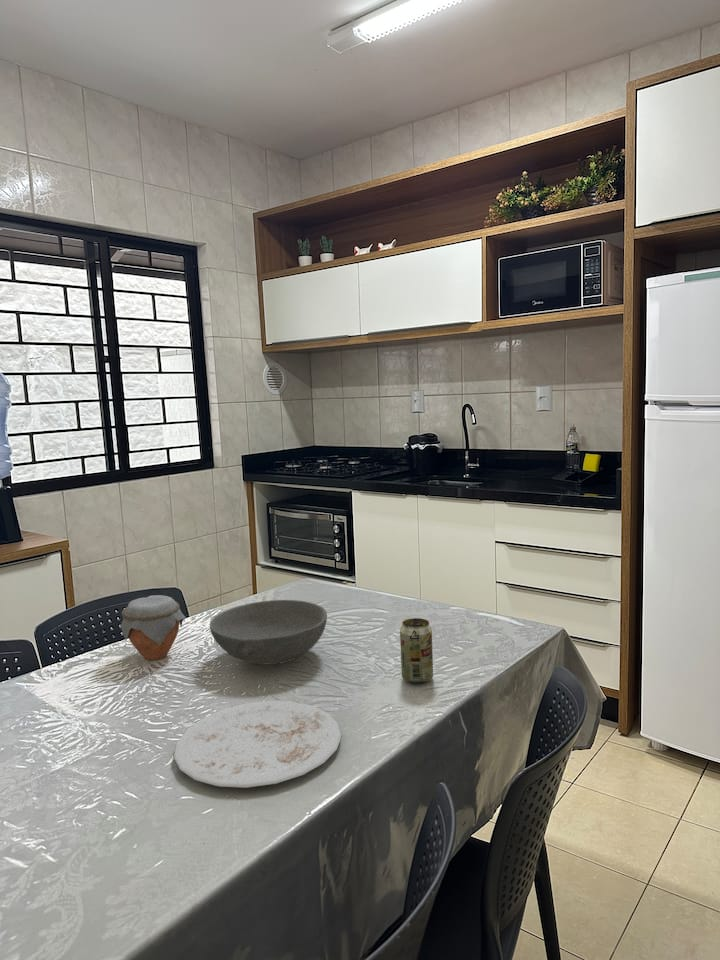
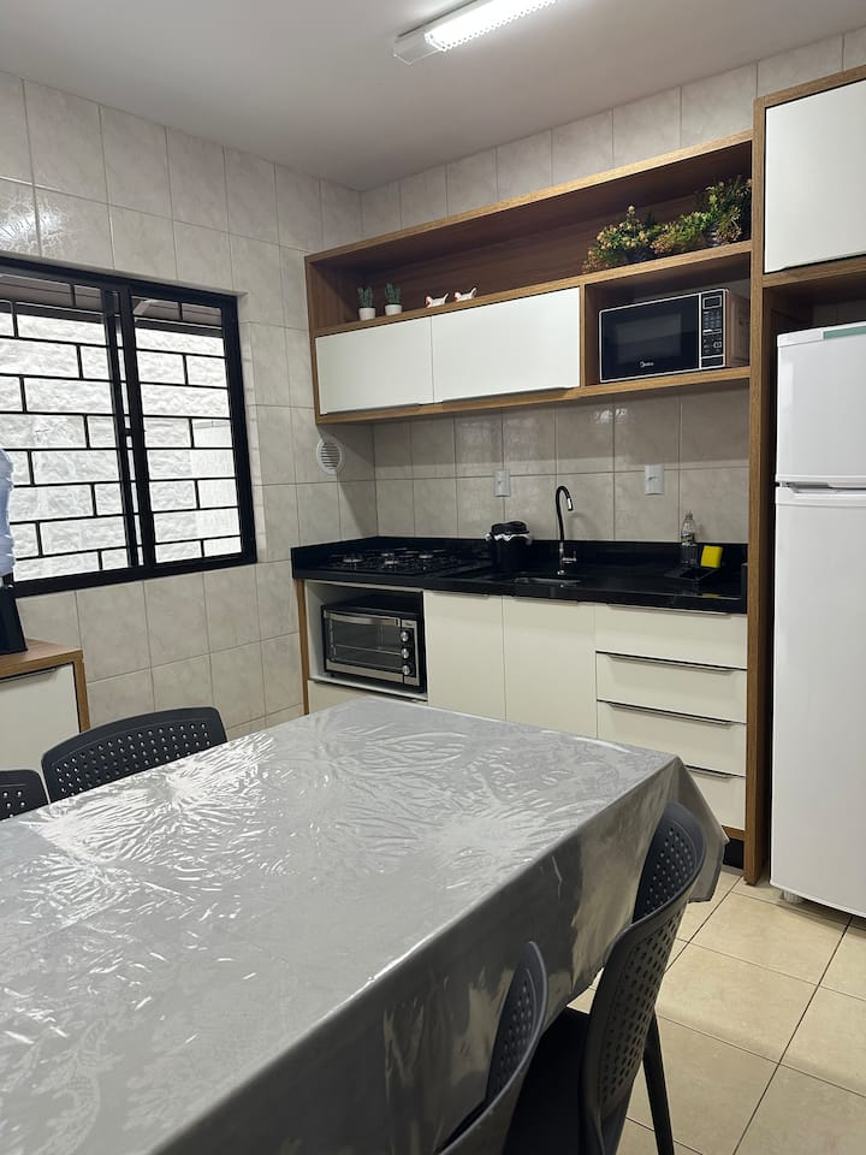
- bowl [209,599,328,665]
- plate [173,700,342,789]
- beverage can [399,617,434,685]
- jar [119,594,187,661]
